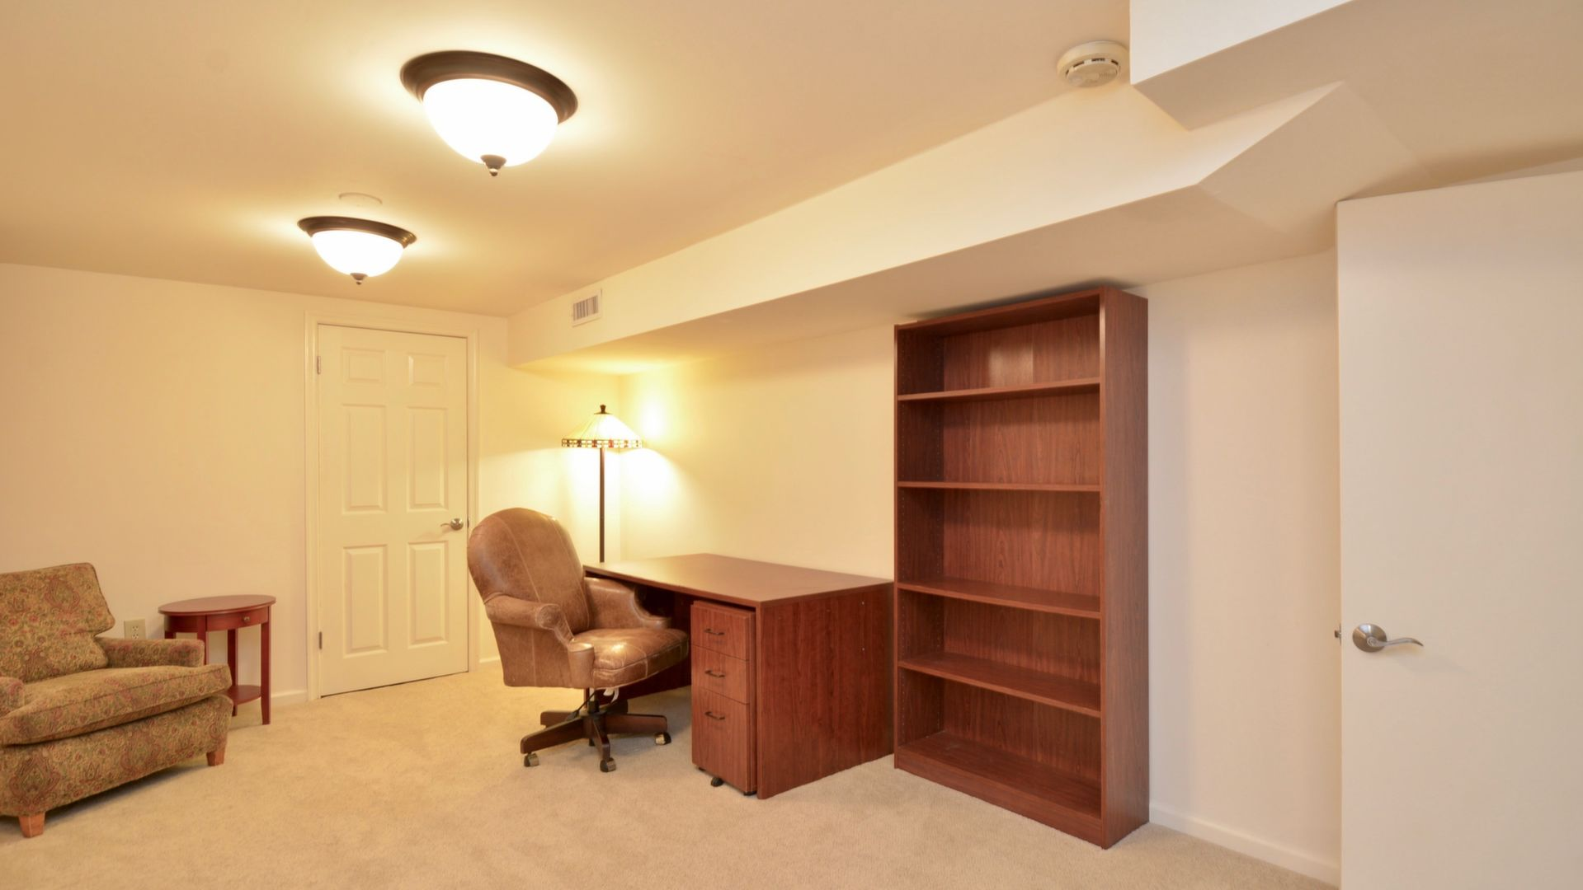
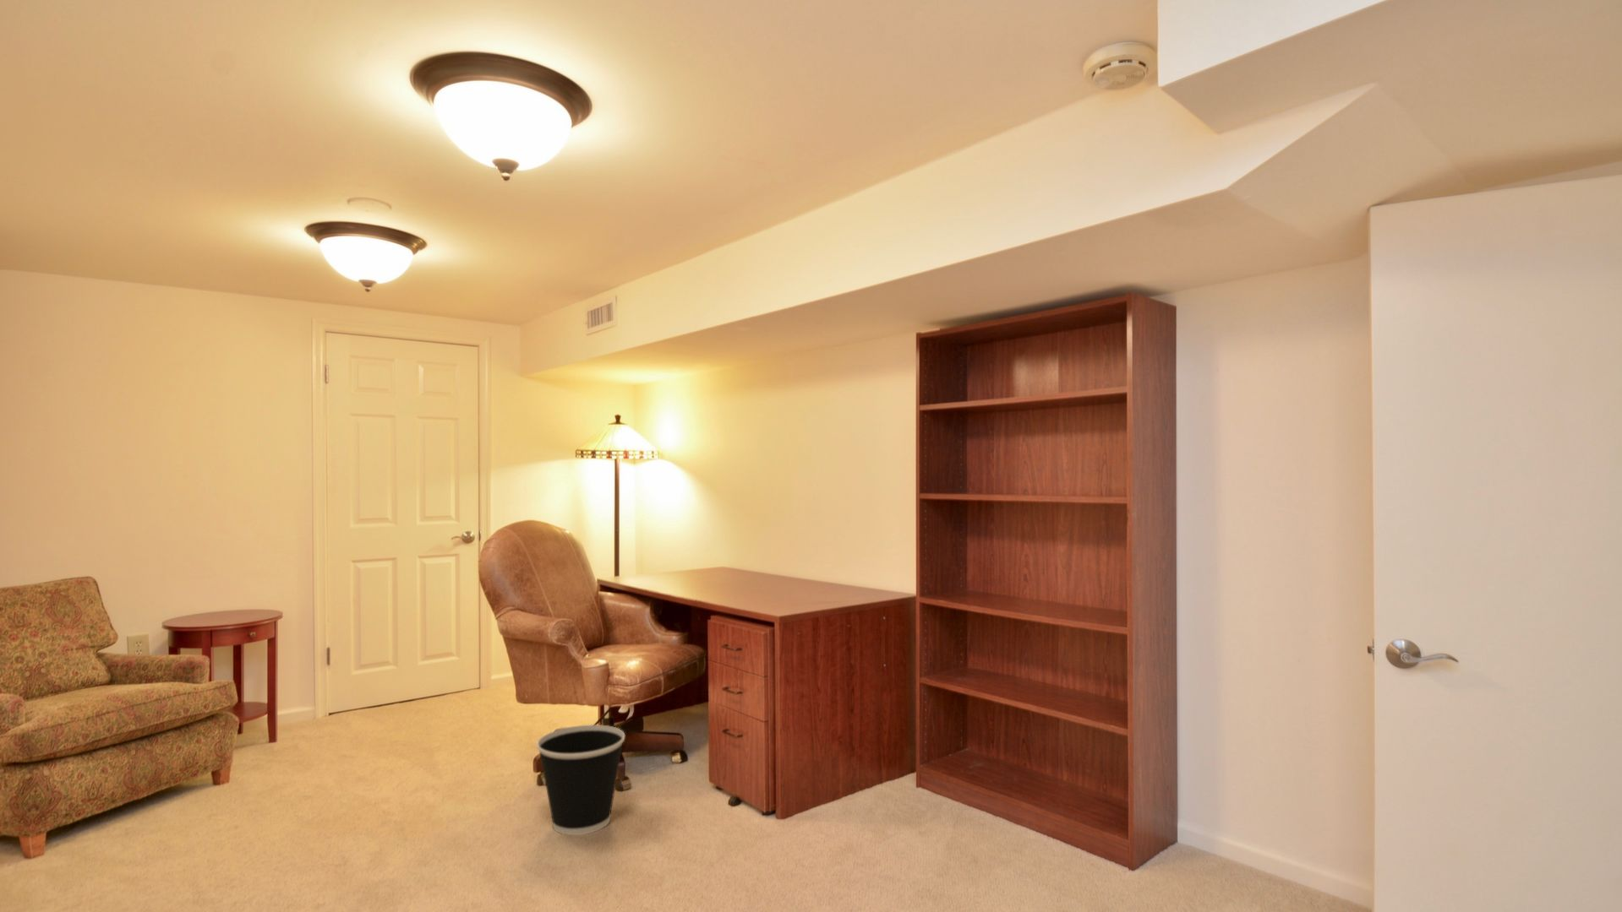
+ wastebasket [536,724,625,836]
